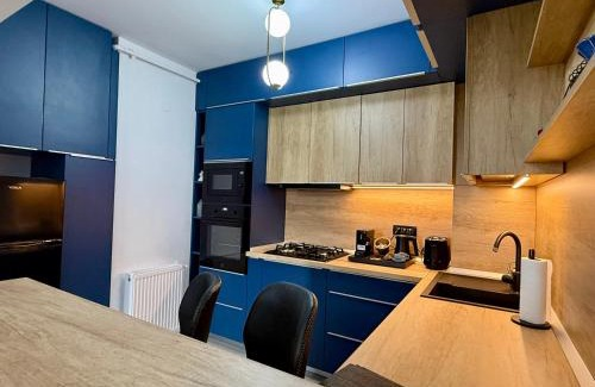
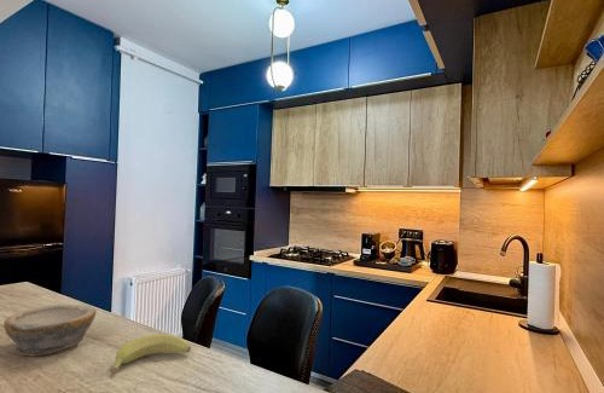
+ bowl [2,304,97,357]
+ banana [110,333,192,375]
